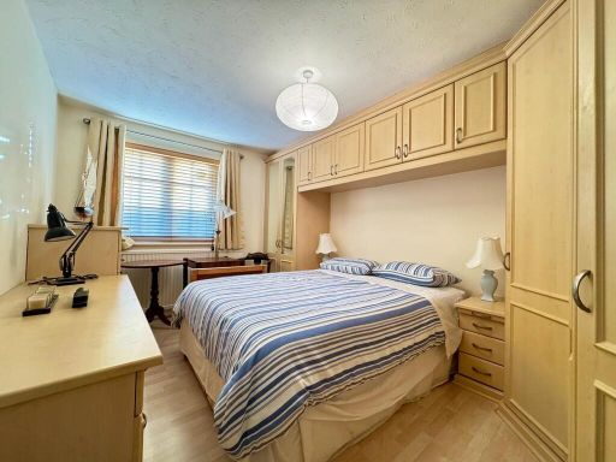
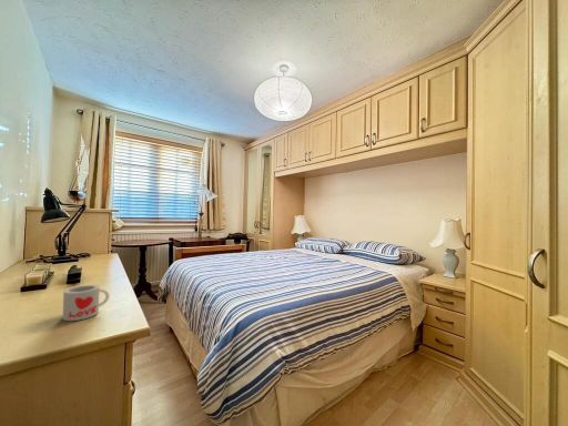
+ mug [61,284,111,322]
